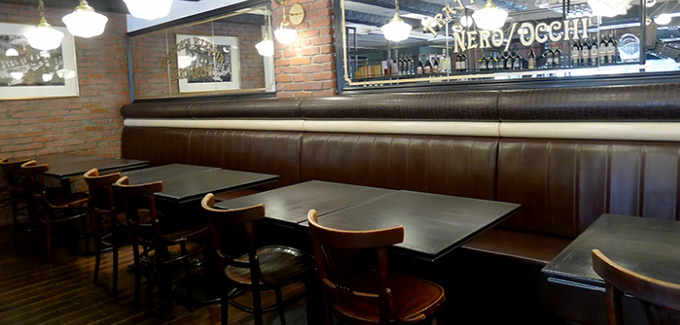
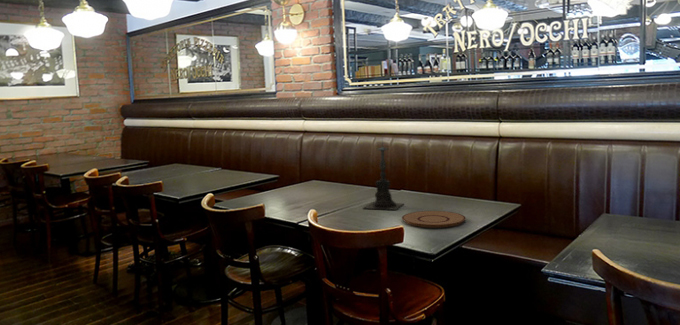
+ plate [401,210,467,229]
+ candle holder [361,138,404,211]
